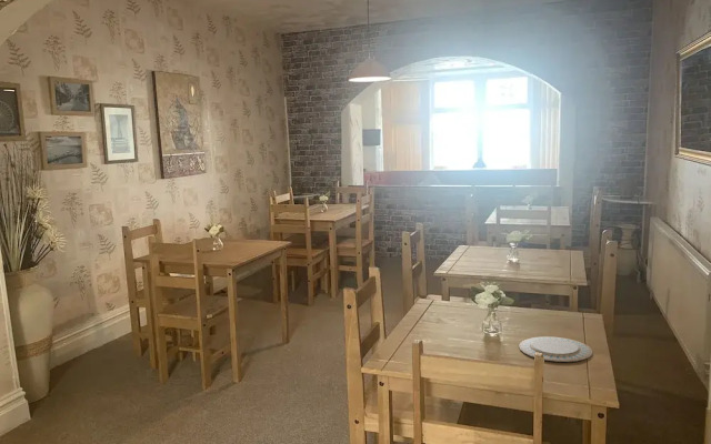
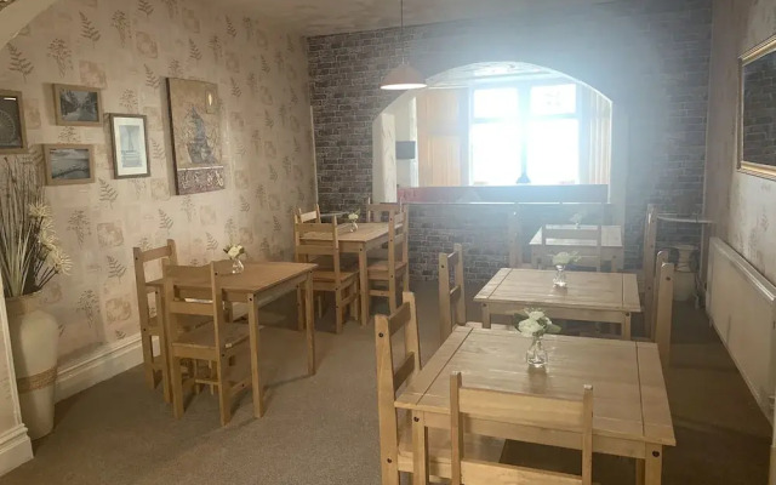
- chinaware [518,335,593,363]
